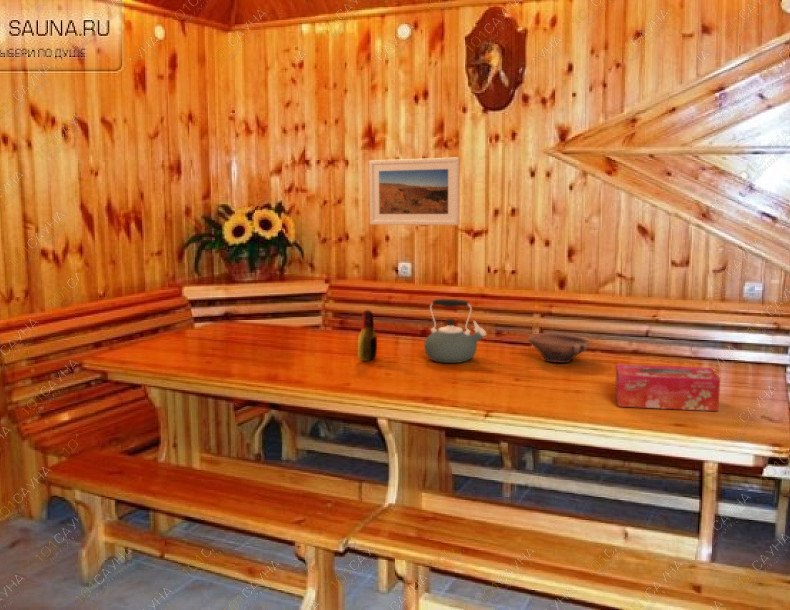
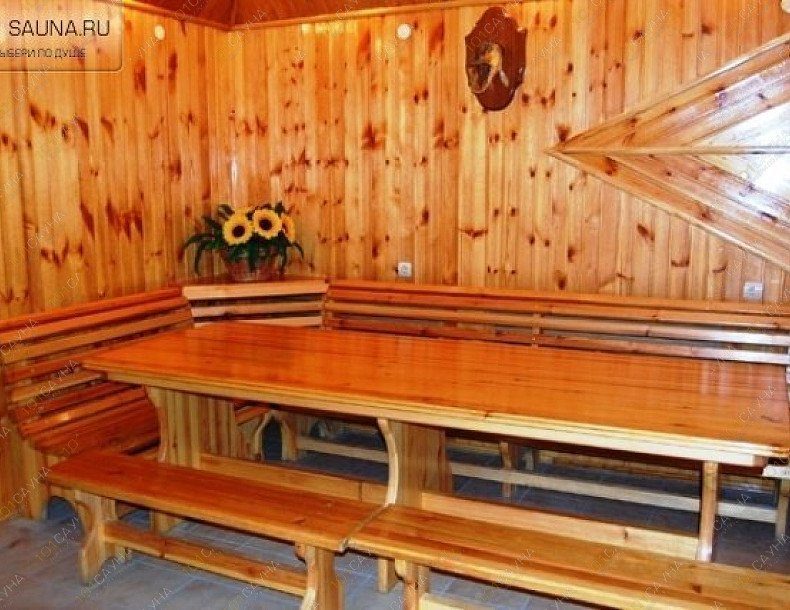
- tissue box [614,363,721,412]
- bottle [357,309,378,362]
- kettle [423,298,487,364]
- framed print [368,156,460,226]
- bowl [527,332,591,364]
